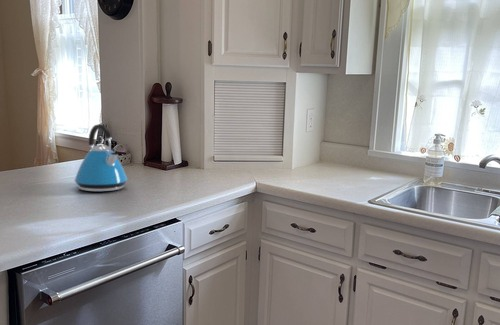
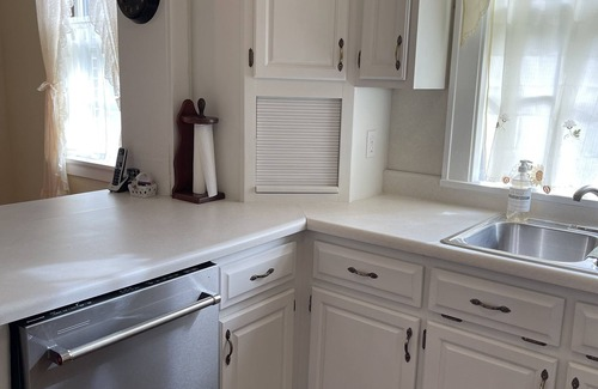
- kettle [74,123,128,192]
